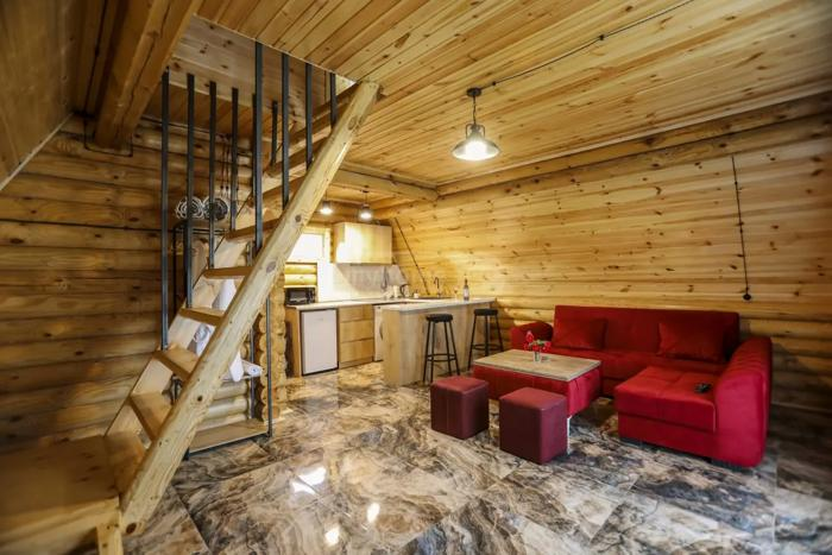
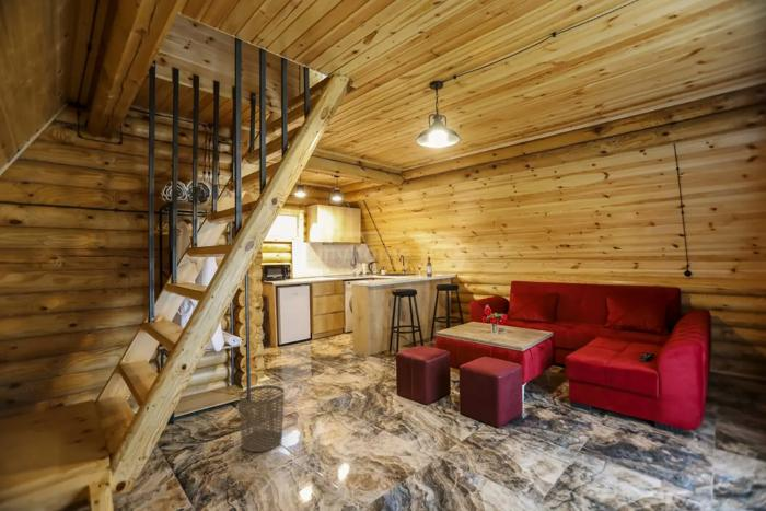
+ waste bin [237,384,286,453]
